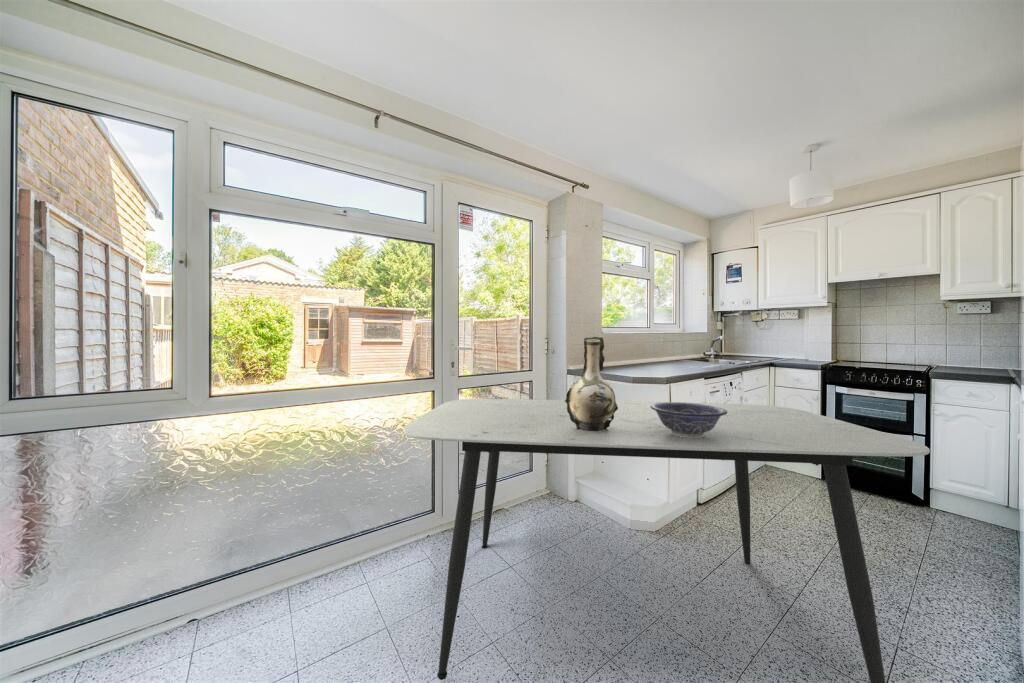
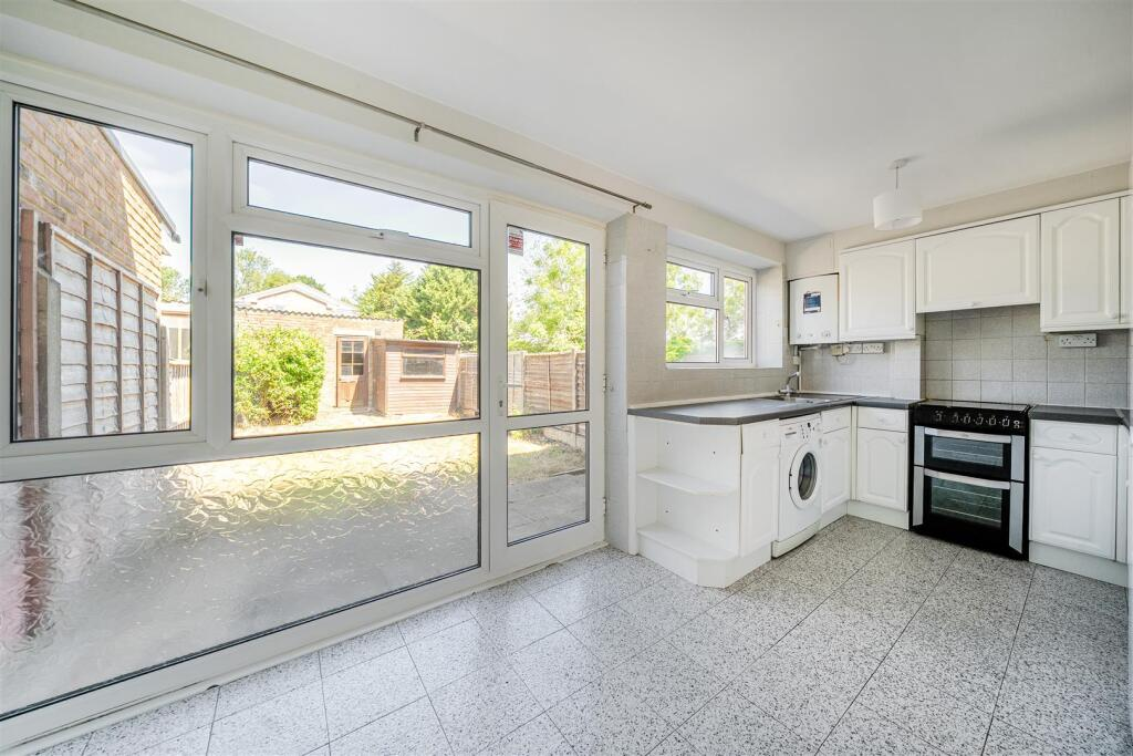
- dining table [403,398,931,683]
- decorative bowl [650,401,727,438]
- decorative vase [565,336,618,431]
